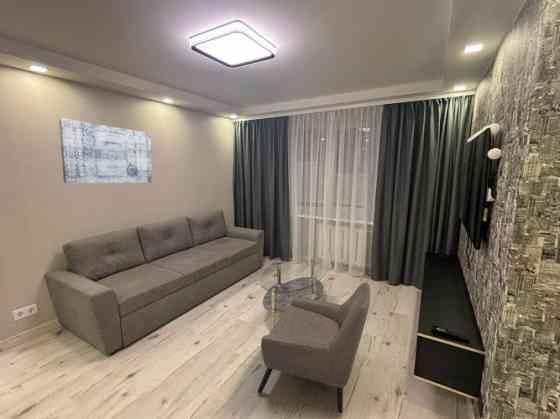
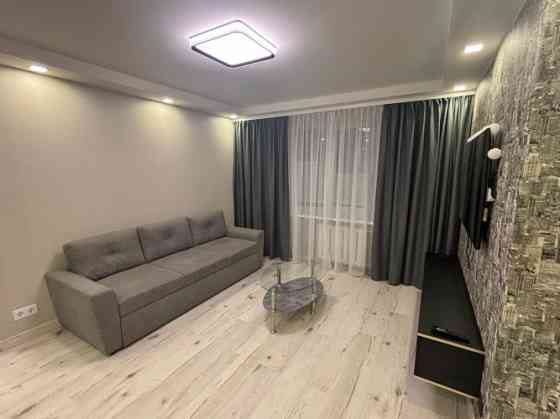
- armchair [257,281,371,415]
- wall art [58,117,153,184]
